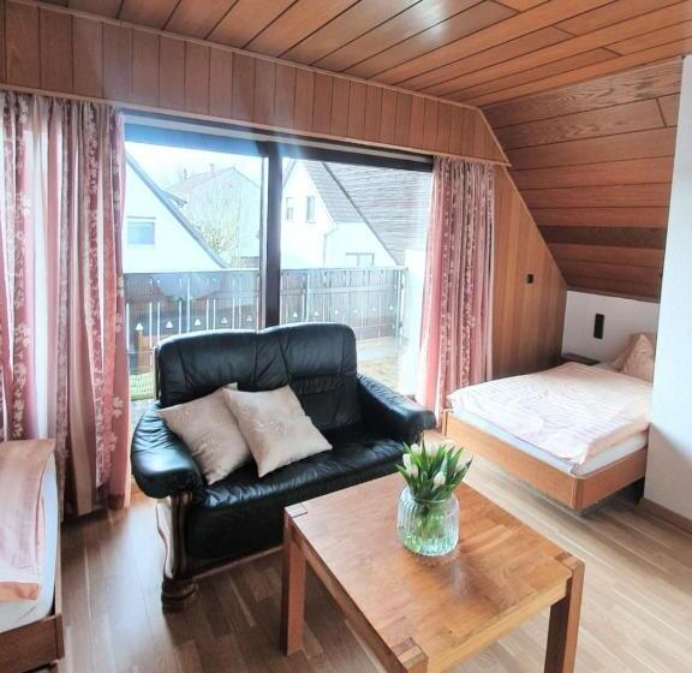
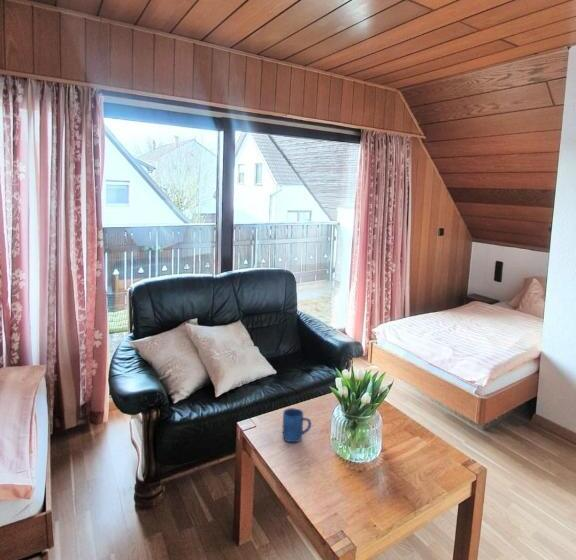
+ mug [282,407,312,443]
